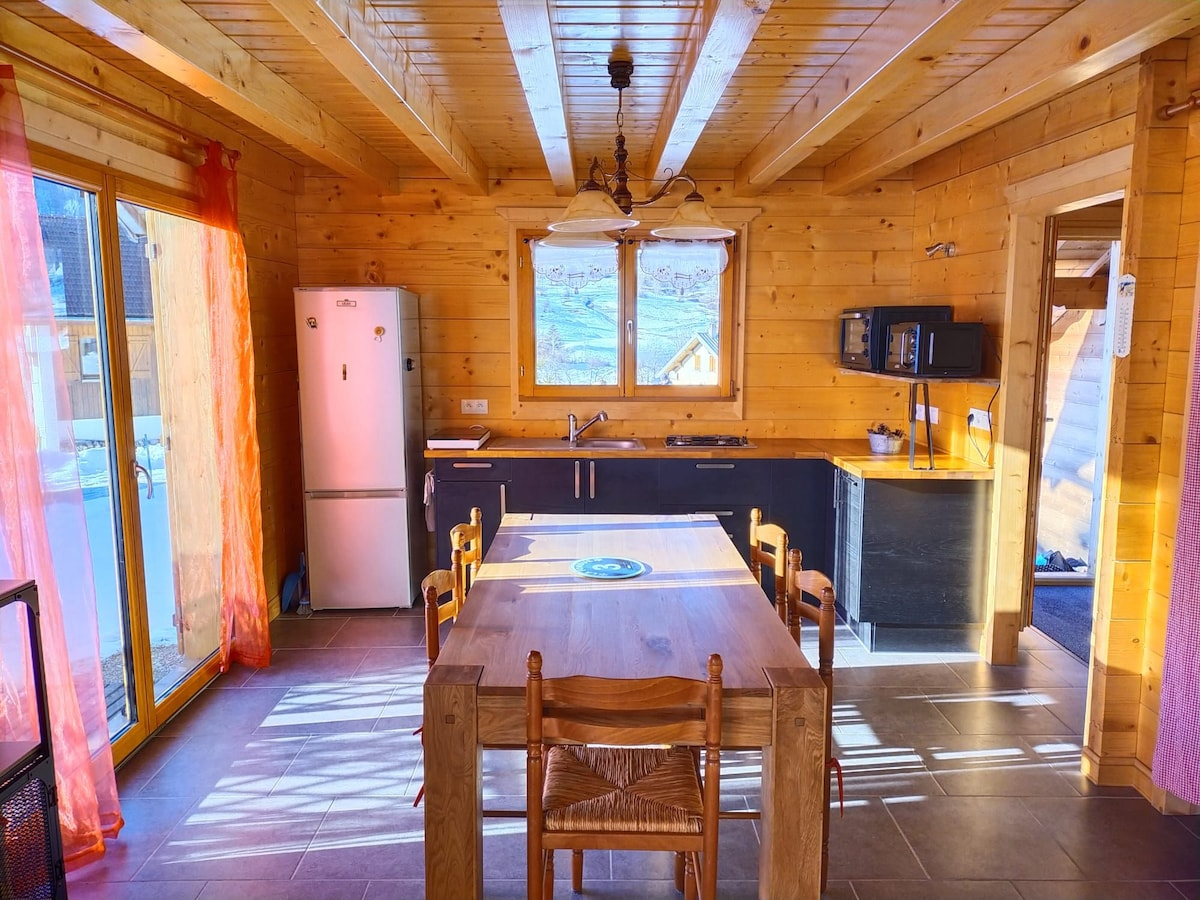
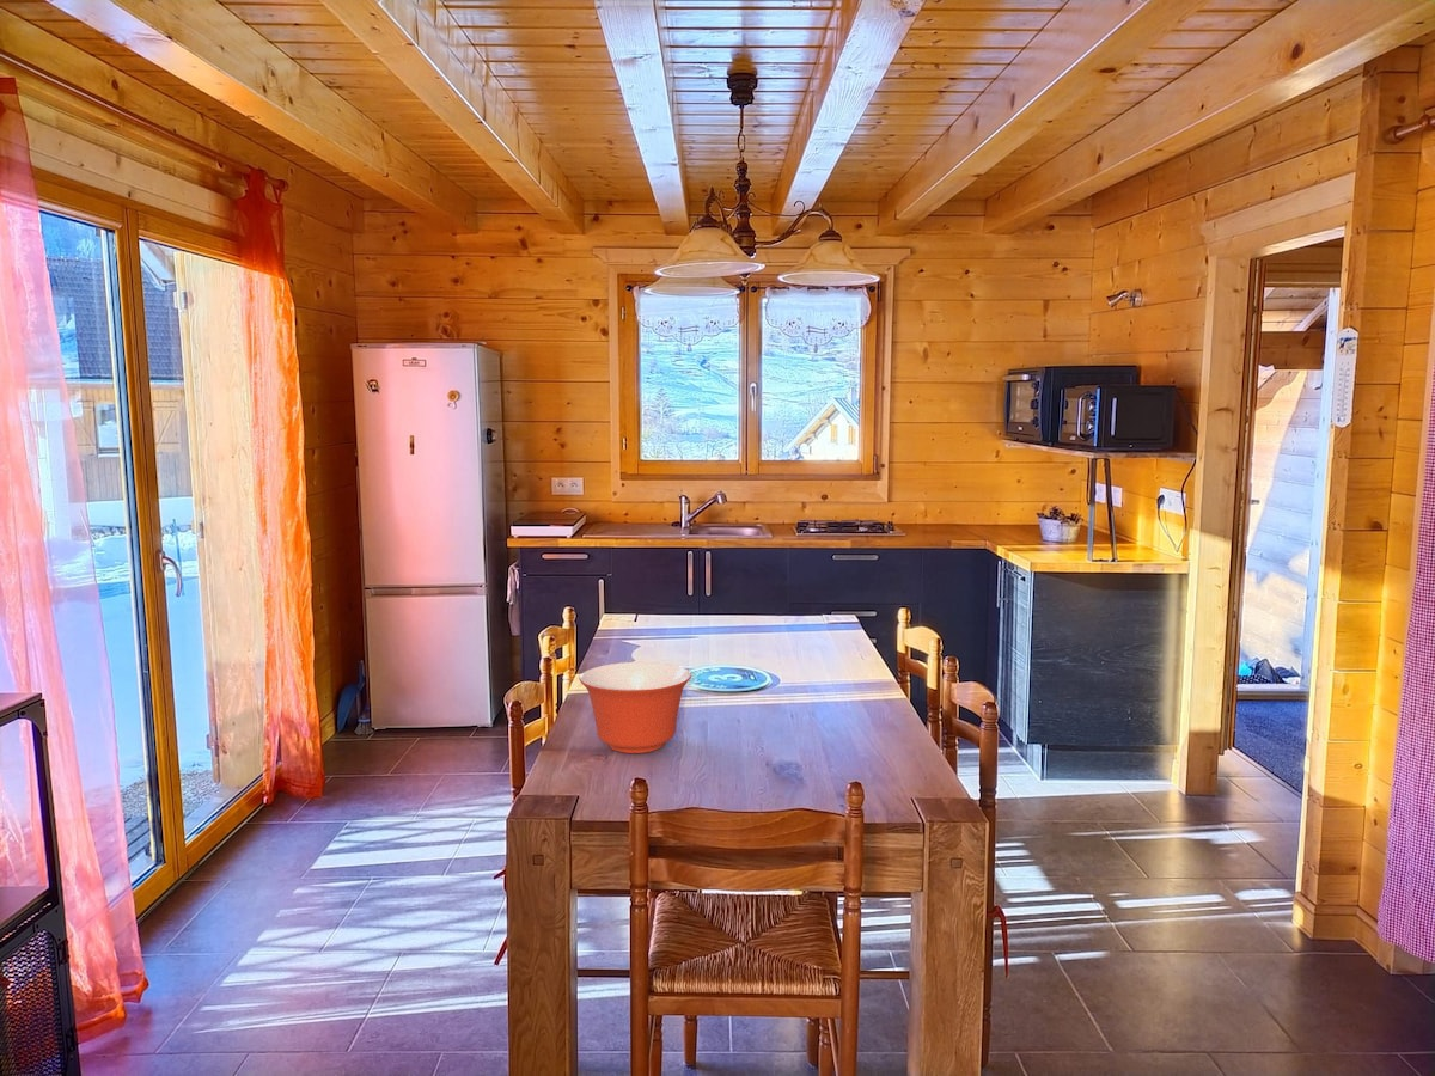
+ mixing bowl [578,661,692,754]
